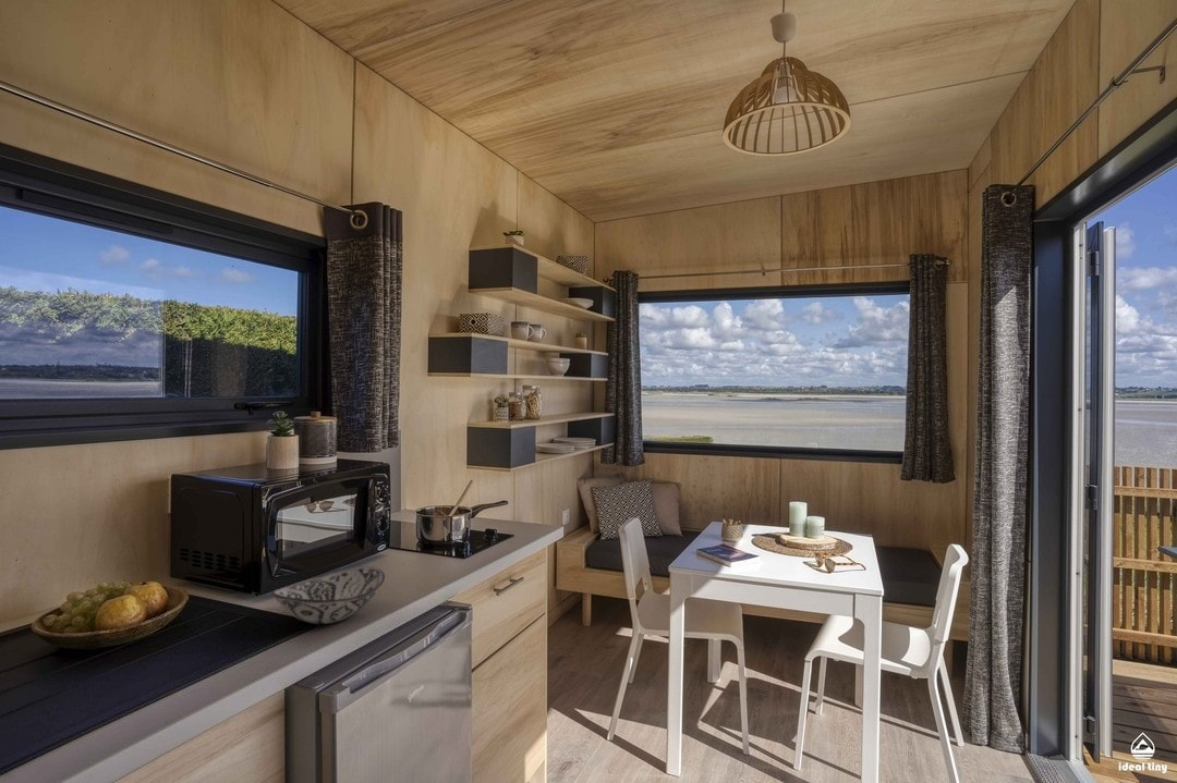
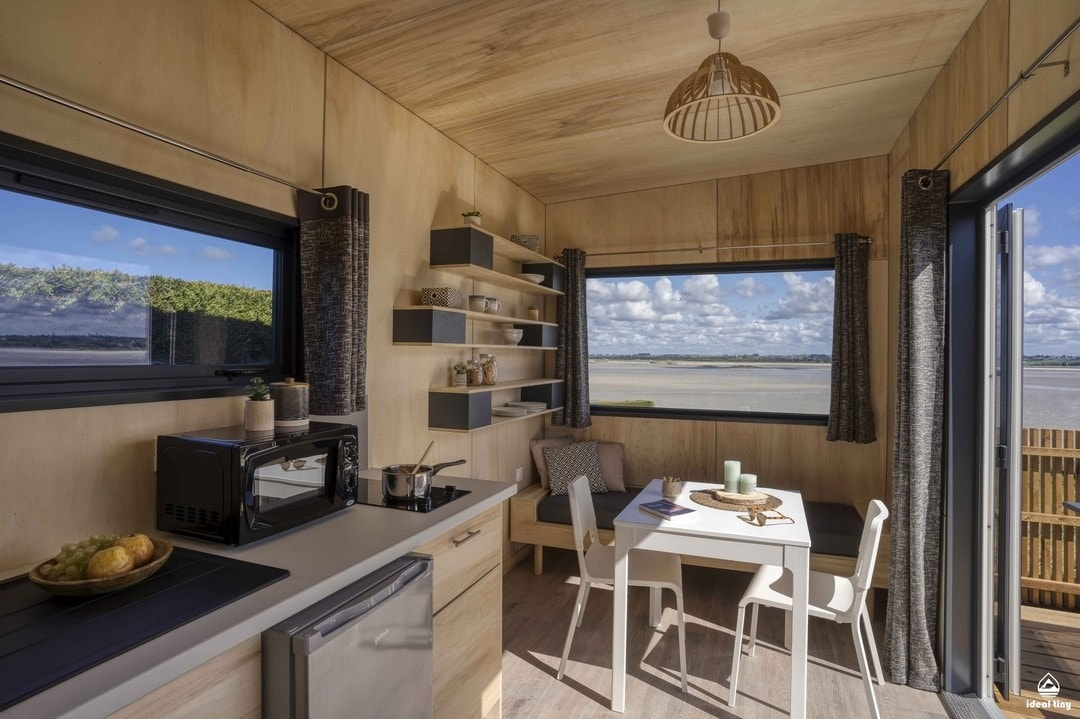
- decorative bowl [270,565,386,625]
